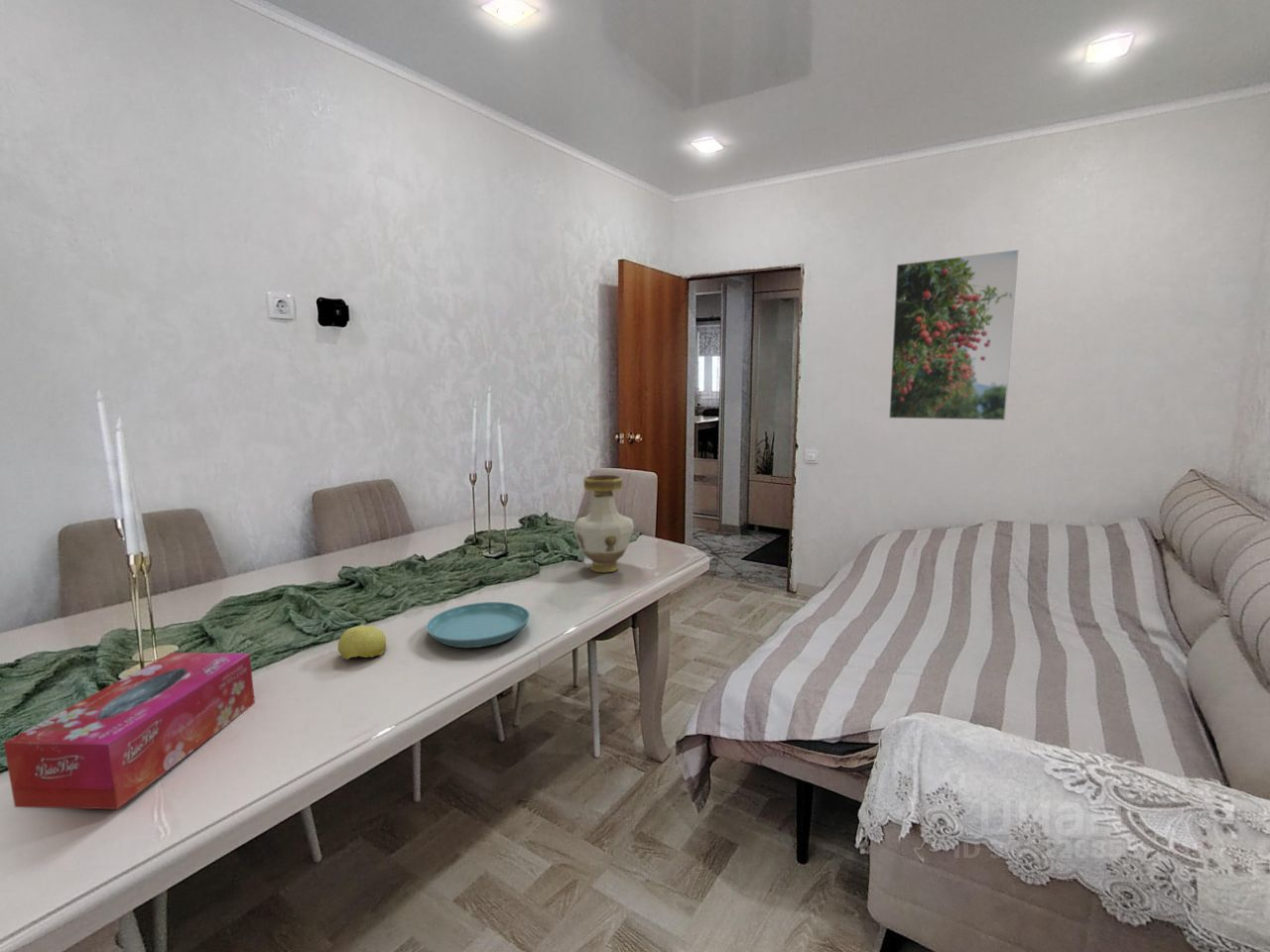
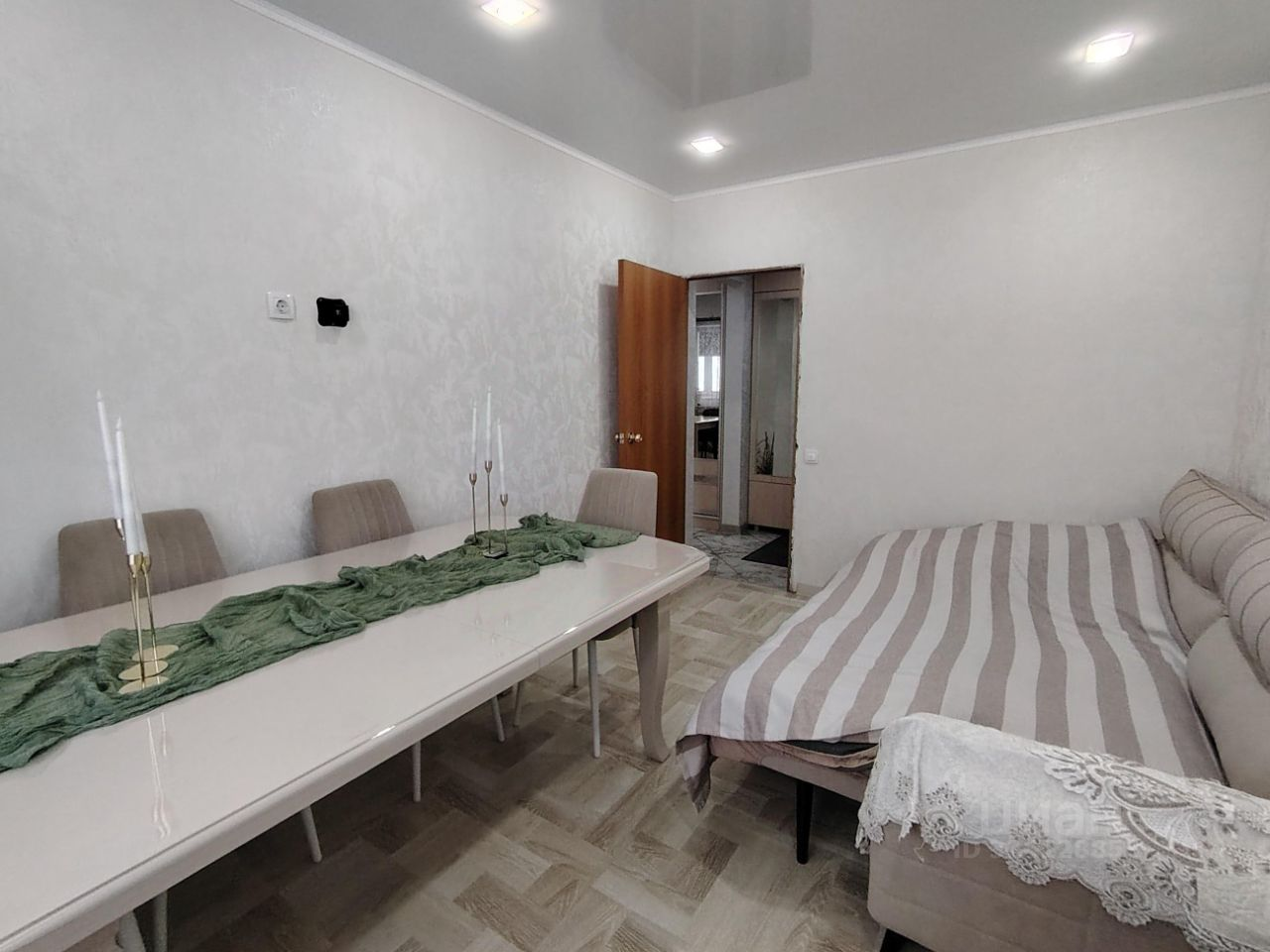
- vase [572,474,635,573]
- saucer [426,601,531,649]
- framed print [888,249,1019,421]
- fruit [337,624,388,660]
- tissue box [3,652,256,810]
